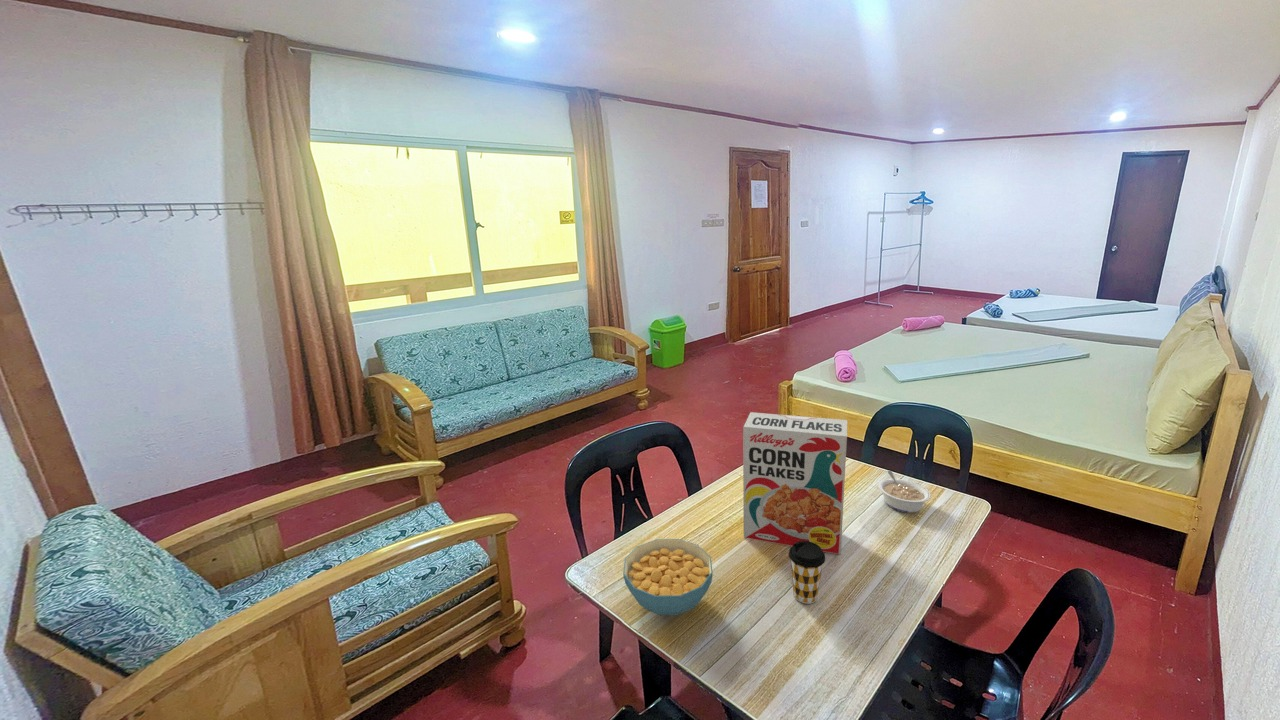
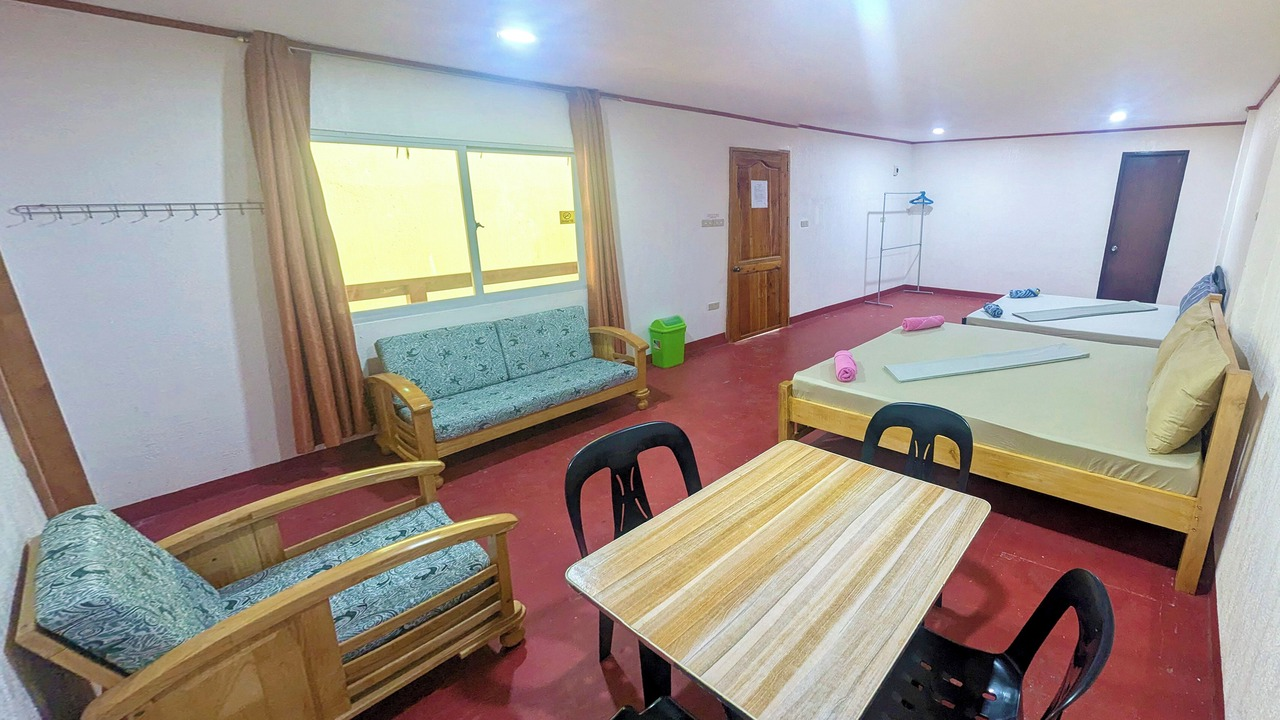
- legume [877,470,932,514]
- coffee cup [788,541,826,605]
- cereal box [742,411,848,555]
- cereal bowl [622,538,714,616]
